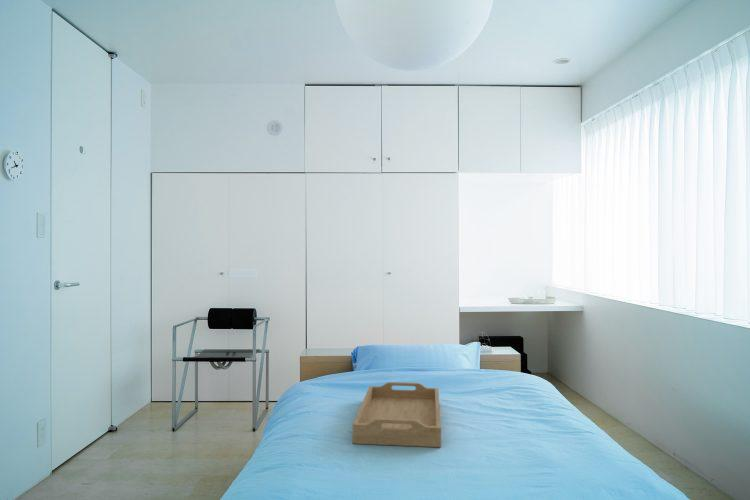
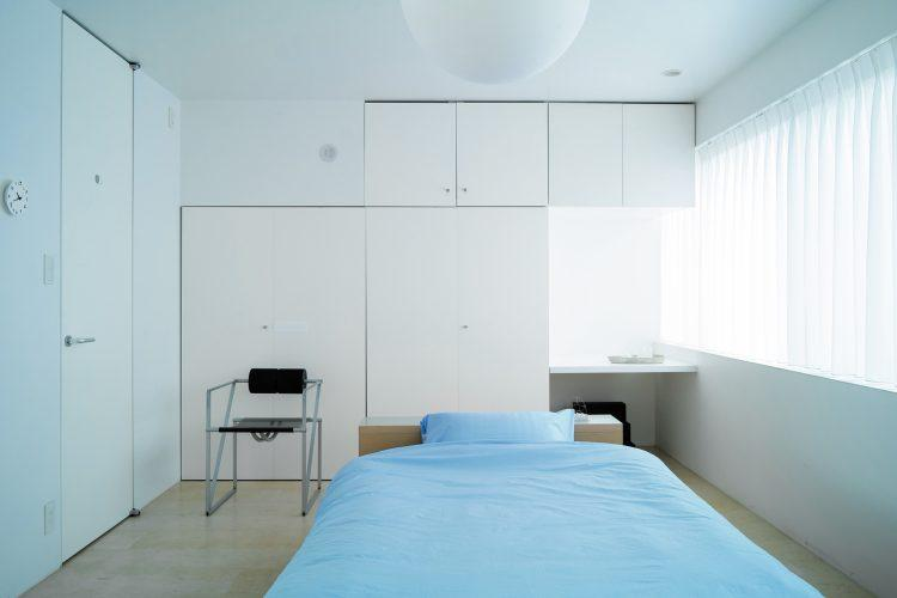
- serving tray [352,381,442,448]
